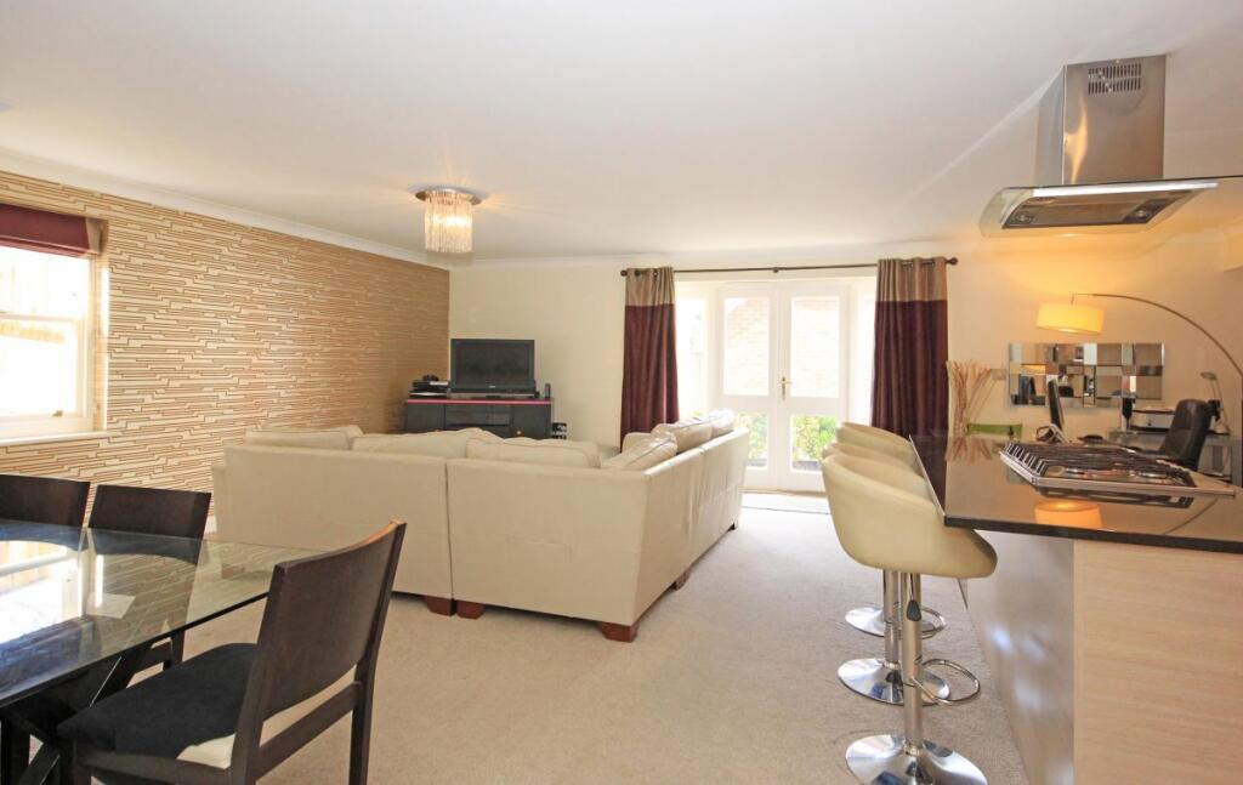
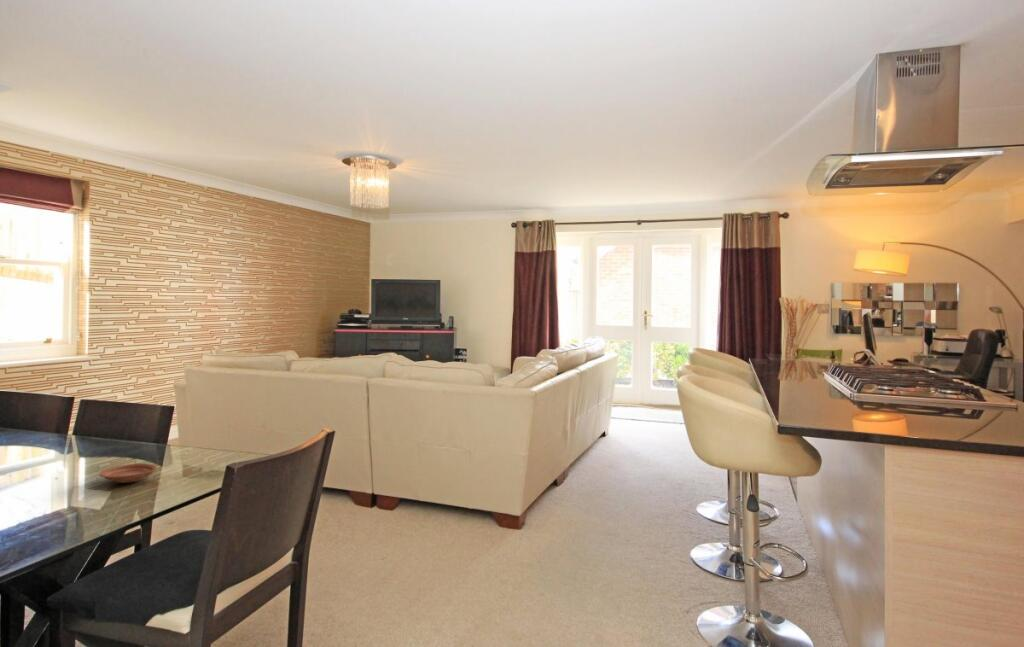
+ plate [98,463,158,484]
